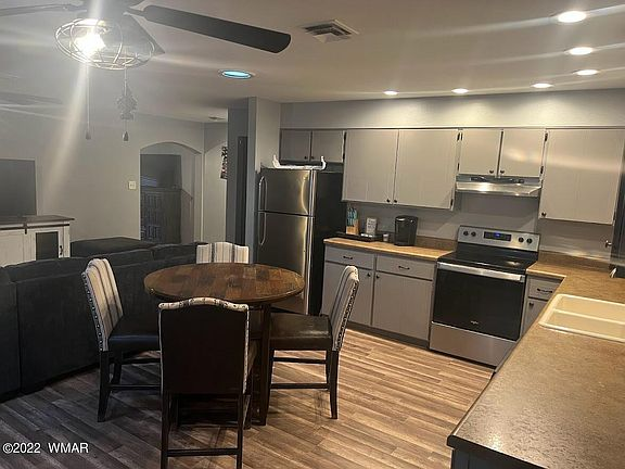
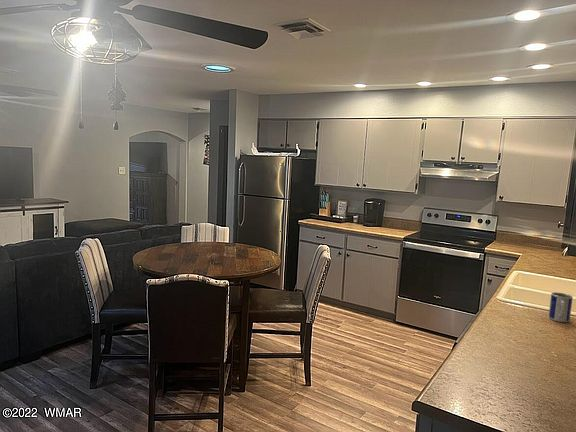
+ mug [548,291,574,323]
